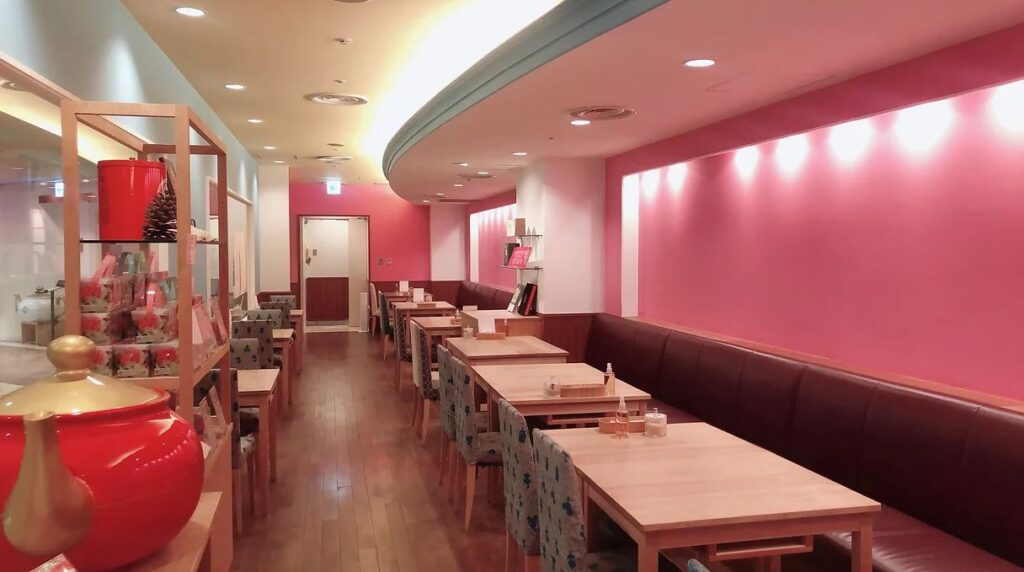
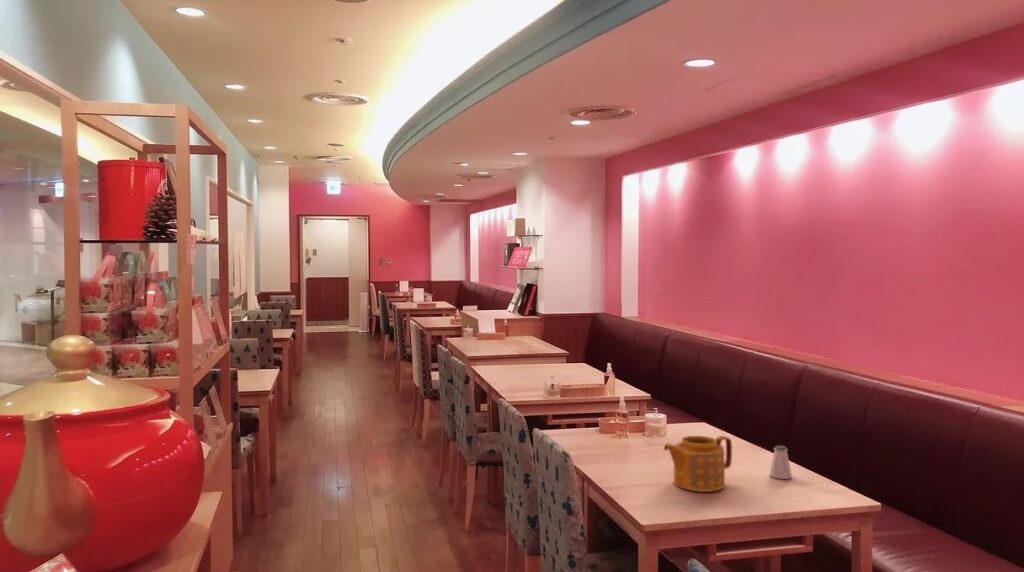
+ teapot [663,435,733,493]
+ saltshaker [768,445,793,480]
